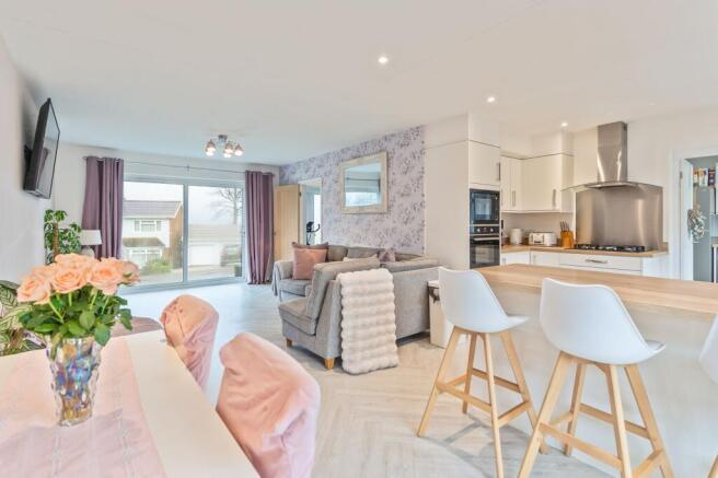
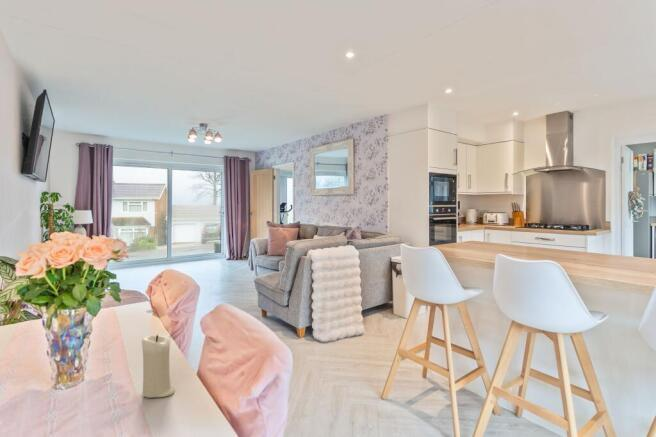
+ candle [141,334,175,399]
